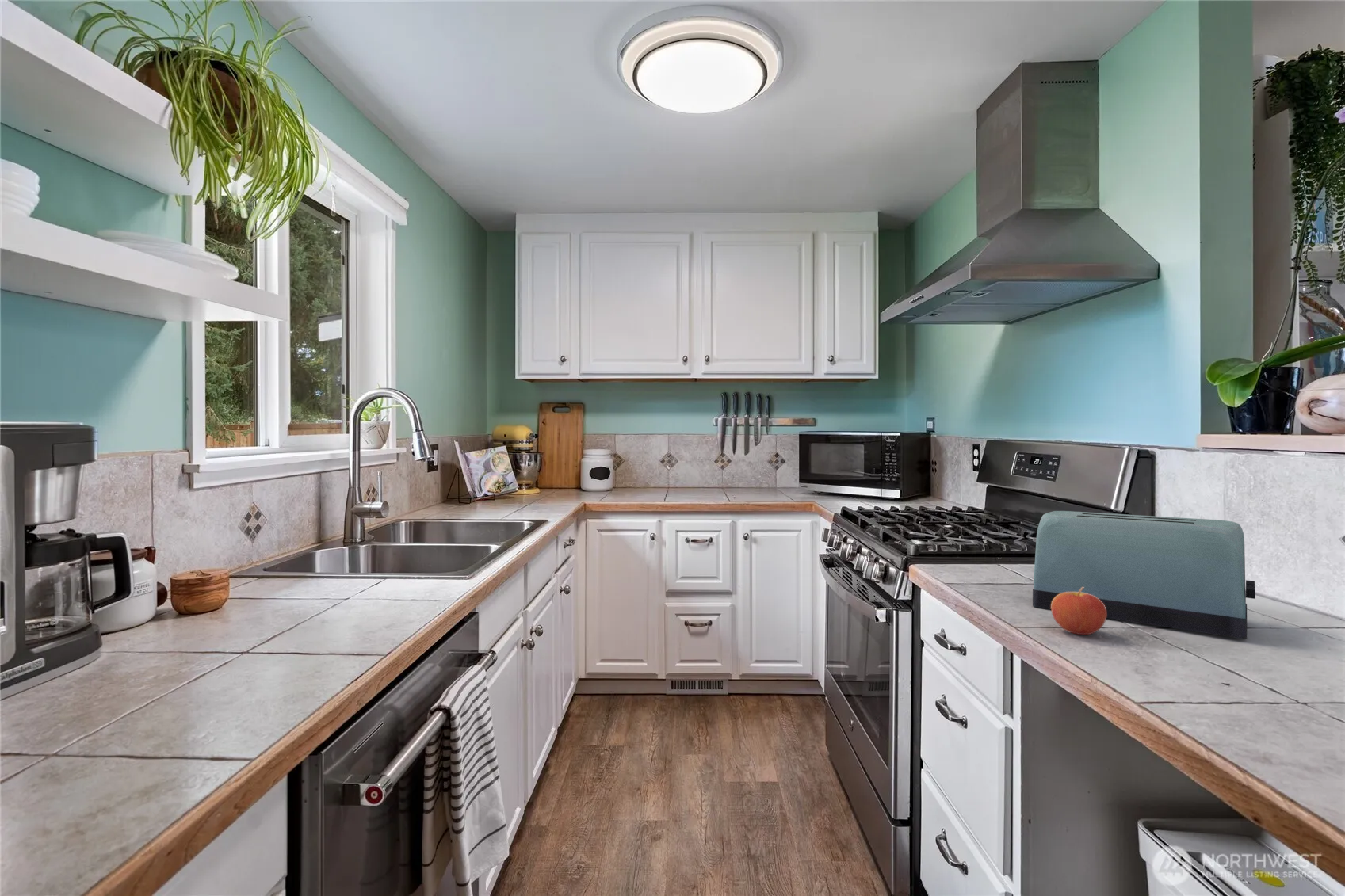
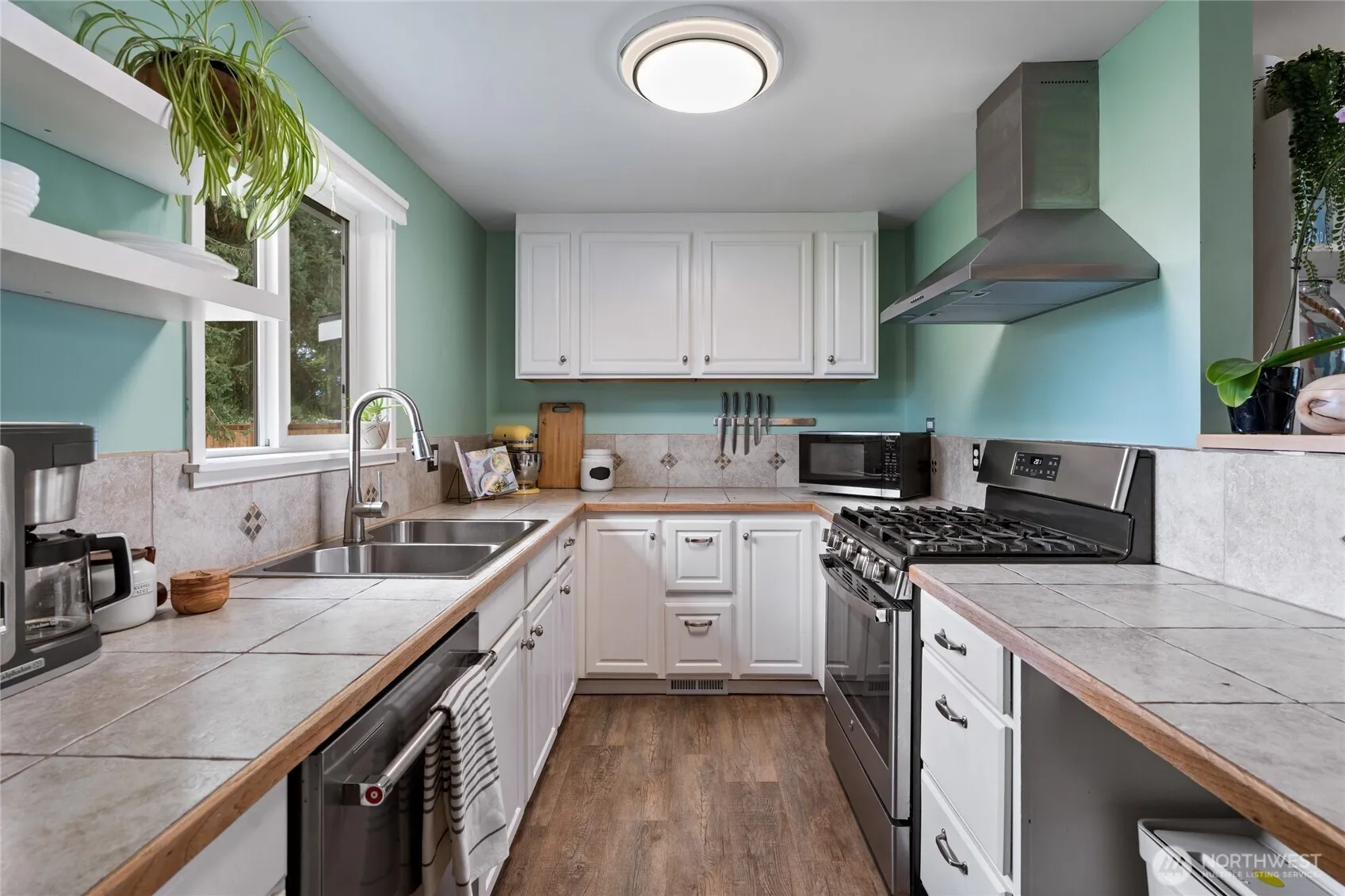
- toaster [1032,510,1256,639]
- apple [1050,587,1107,635]
